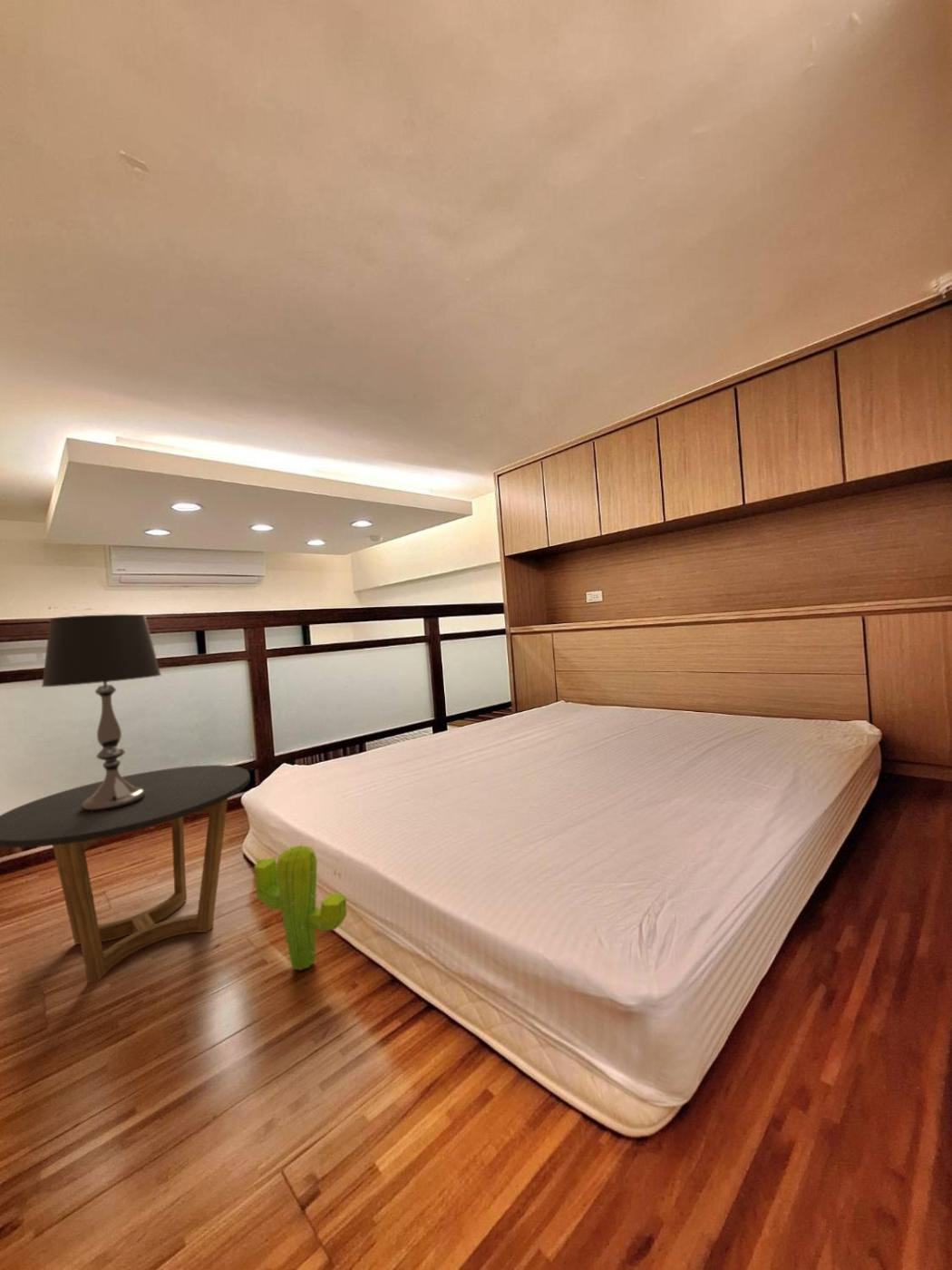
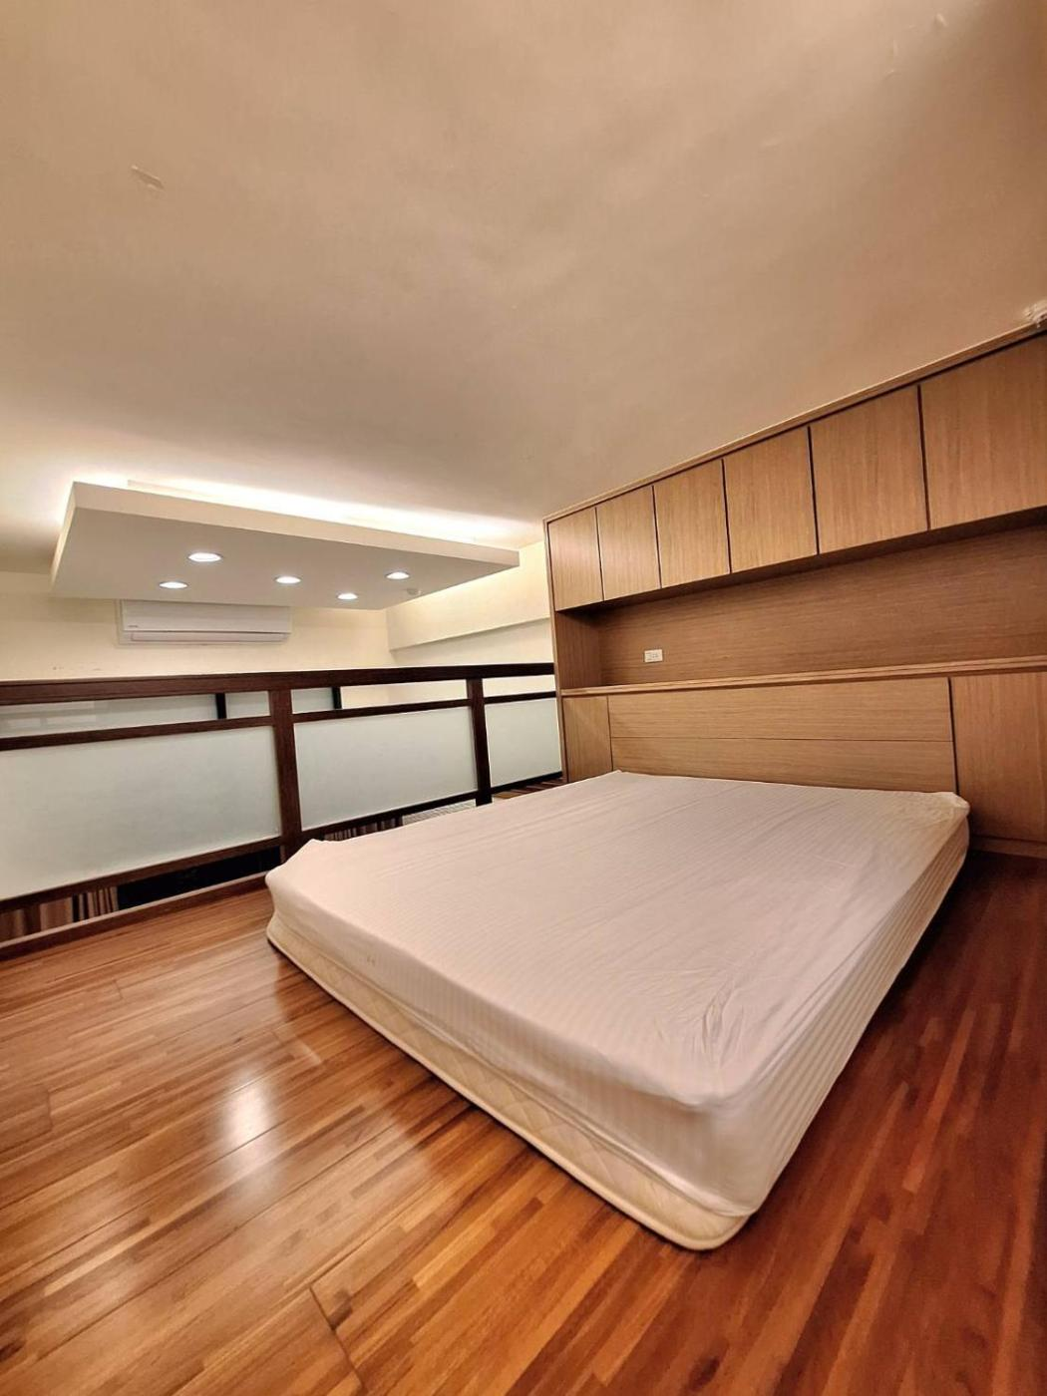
- side table [0,764,251,984]
- table lamp [41,613,162,813]
- decorative plant [253,843,351,971]
